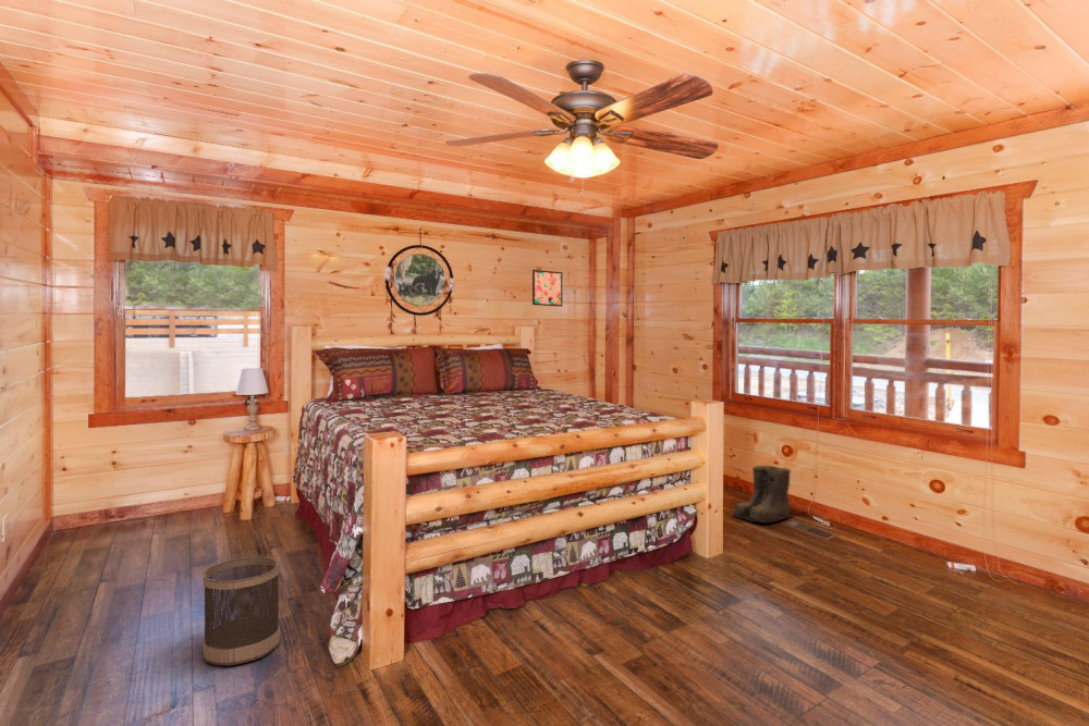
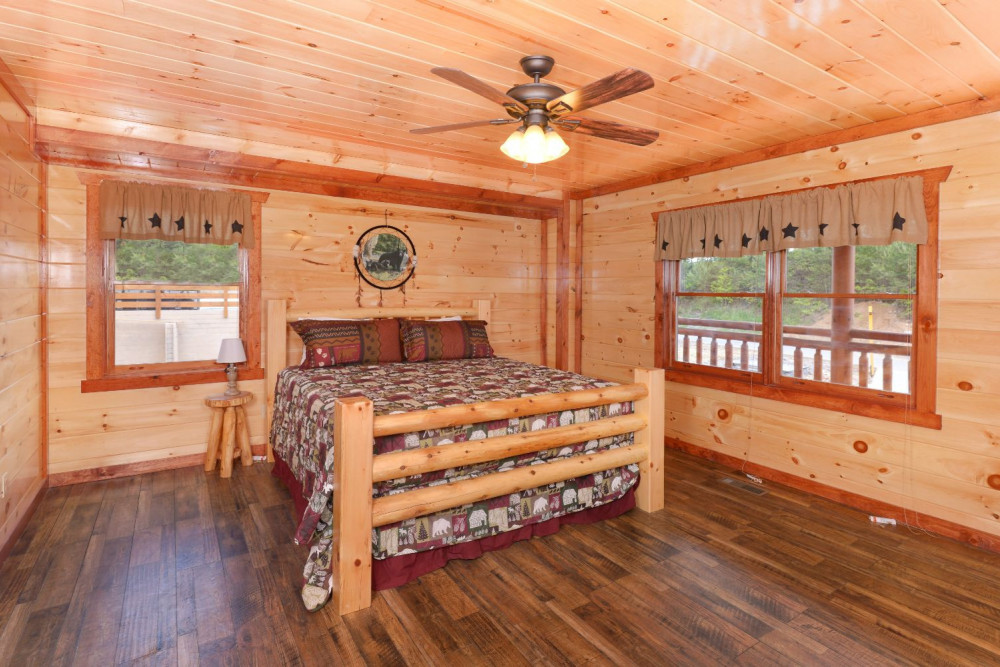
- wastebasket [201,555,281,666]
- wall art [531,269,563,308]
- boots [731,464,793,524]
